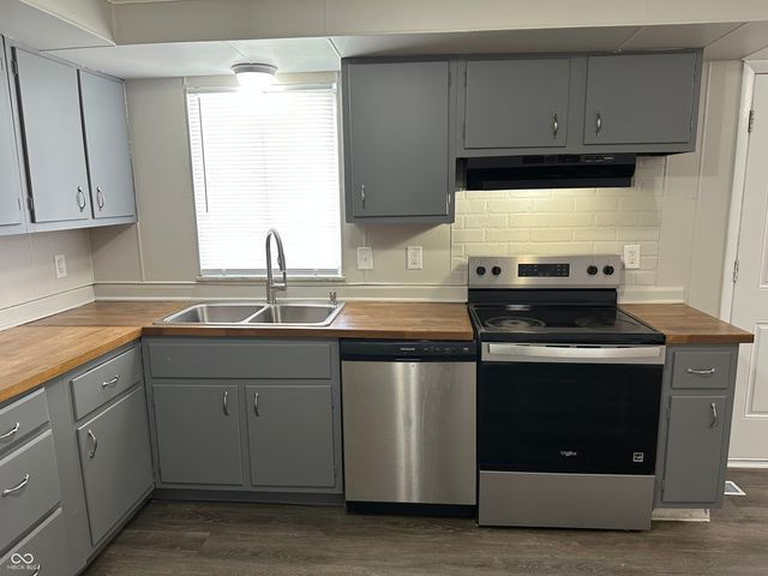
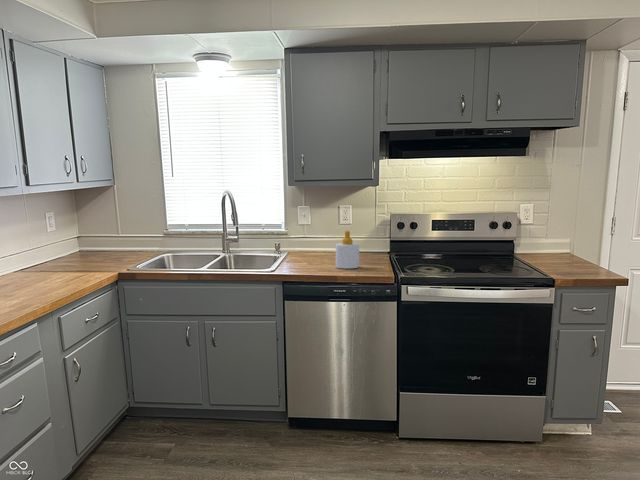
+ soap bottle [335,230,360,270]
